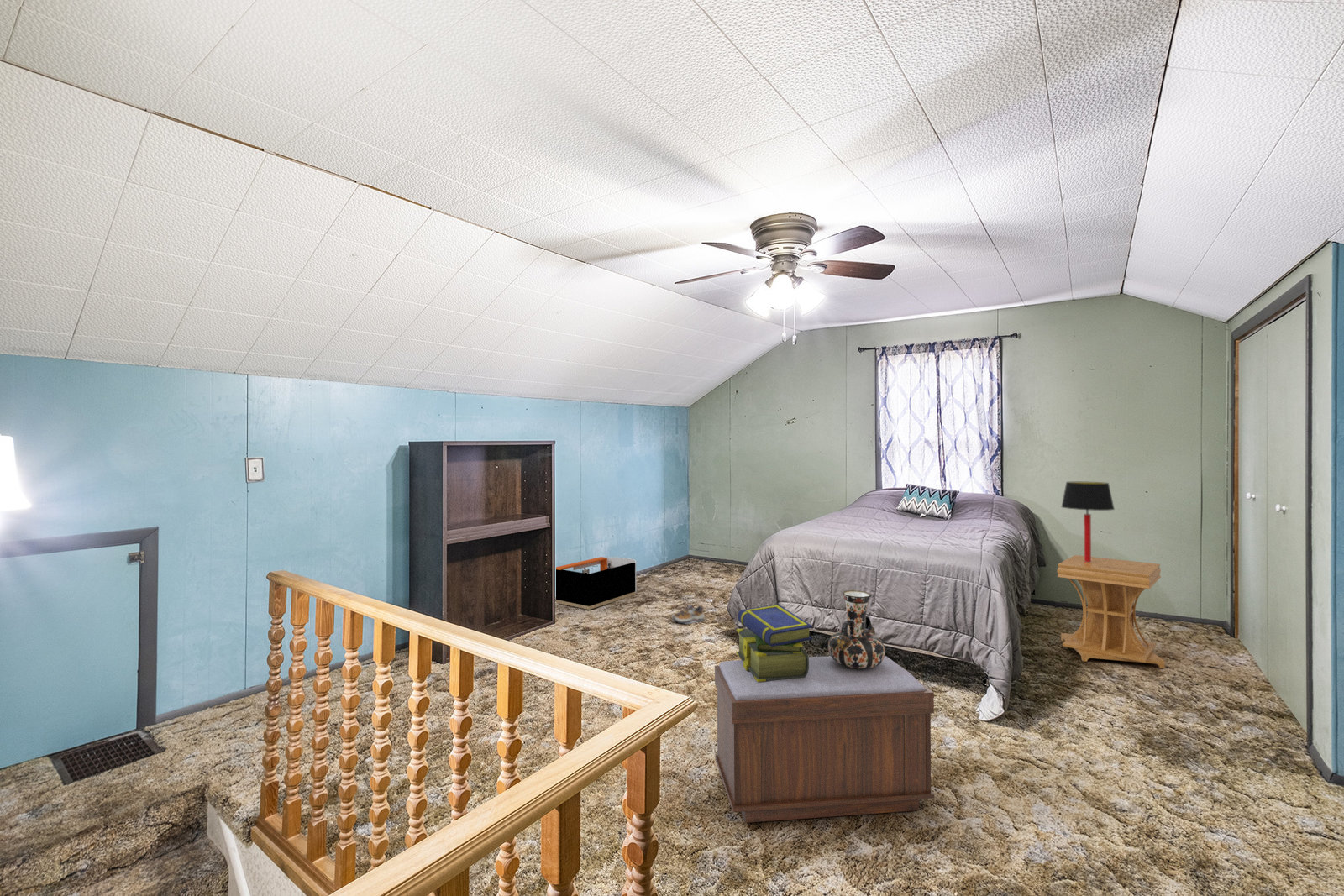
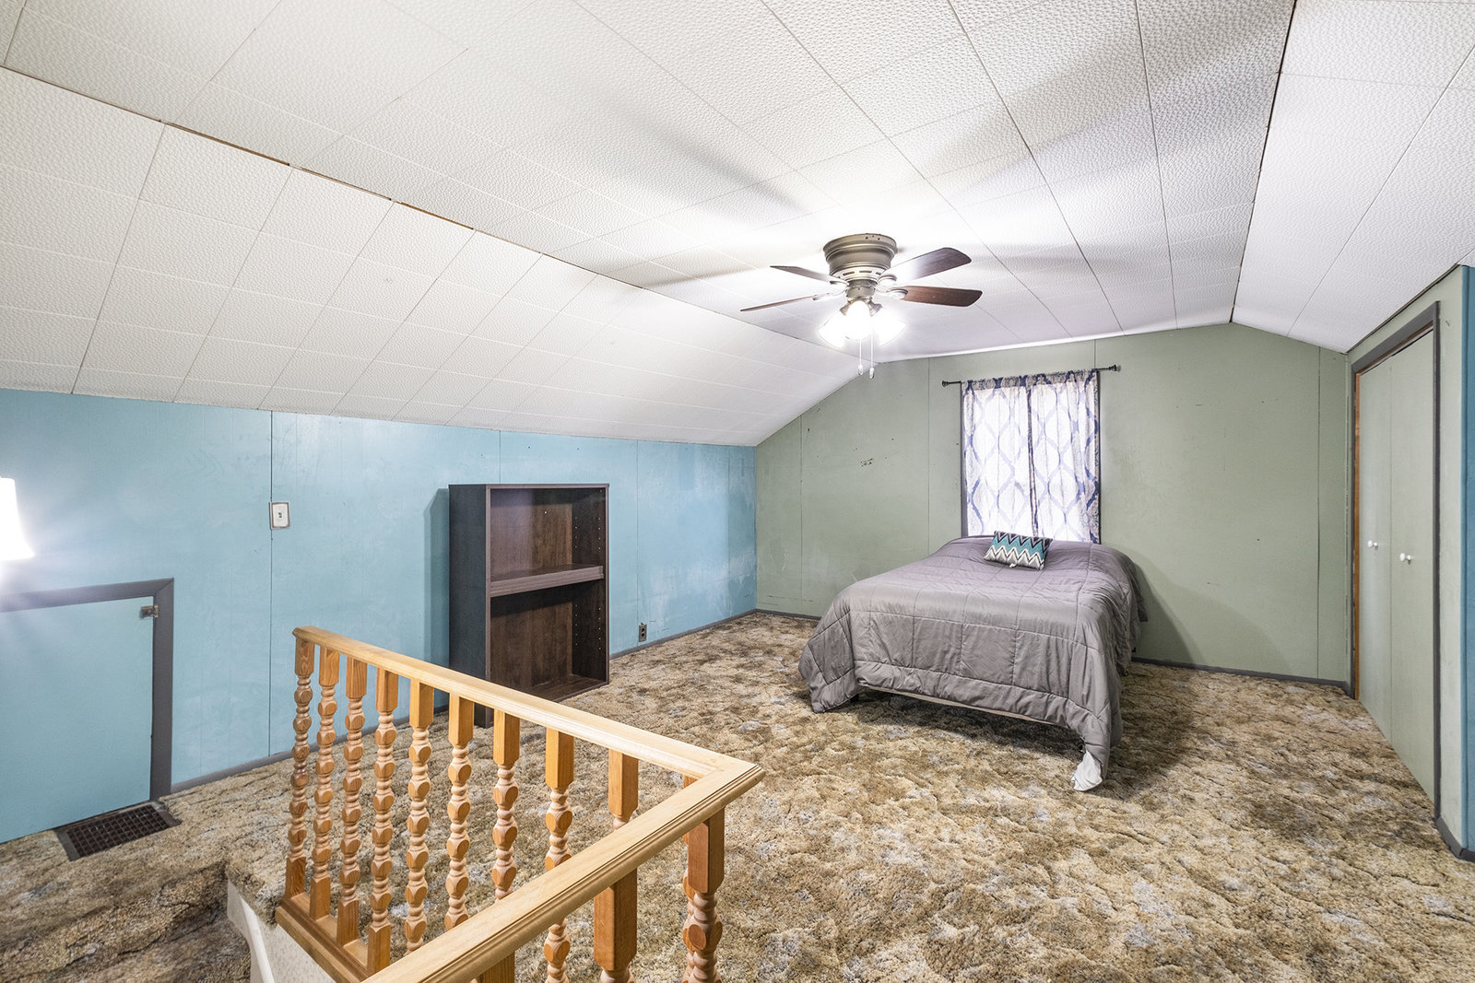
- shoe [671,604,706,625]
- bench [714,655,935,824]
- stack of books [736,604,813,682]
- storage bin [555,556,637,610]
- decorative vase [827,589,886,669]
- side table [1057,554,1165,669]
- table lamp [1060,481,1116,563]
